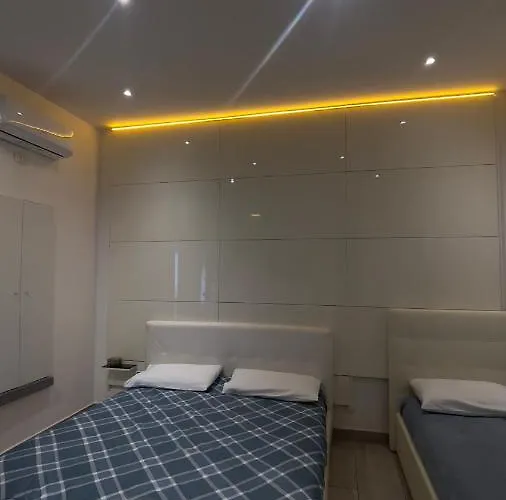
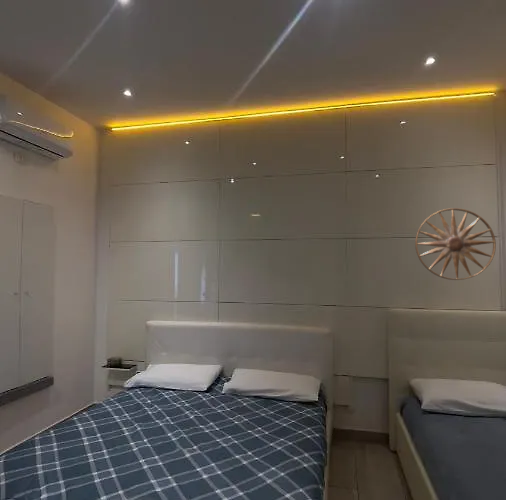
+ wall art [414,207,497,281]
